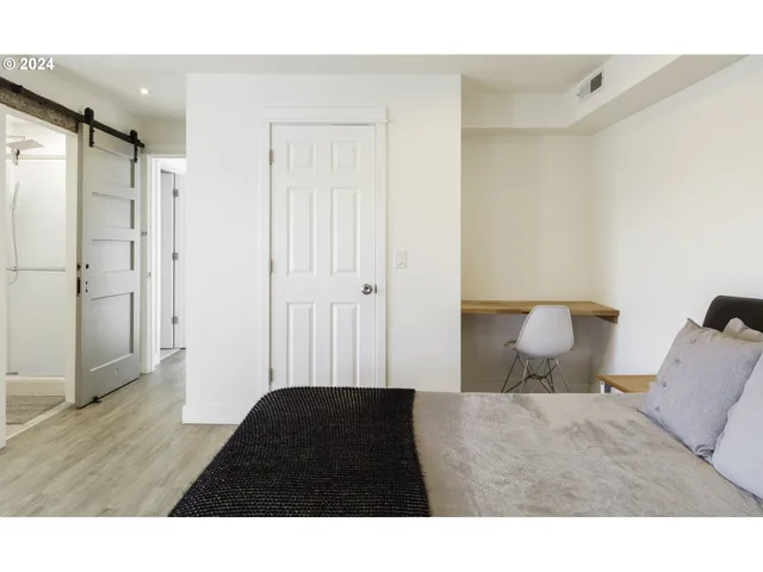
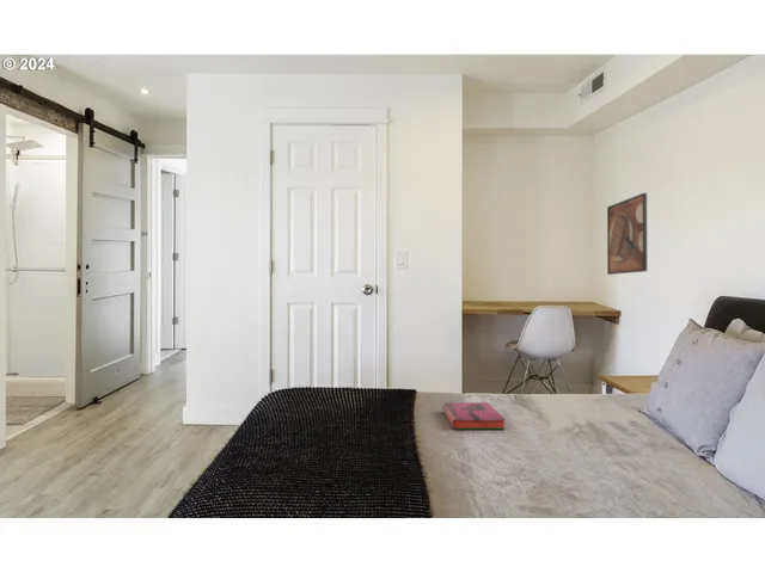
+ hardback book [441,401,507,431]
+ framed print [606,192,648,276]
